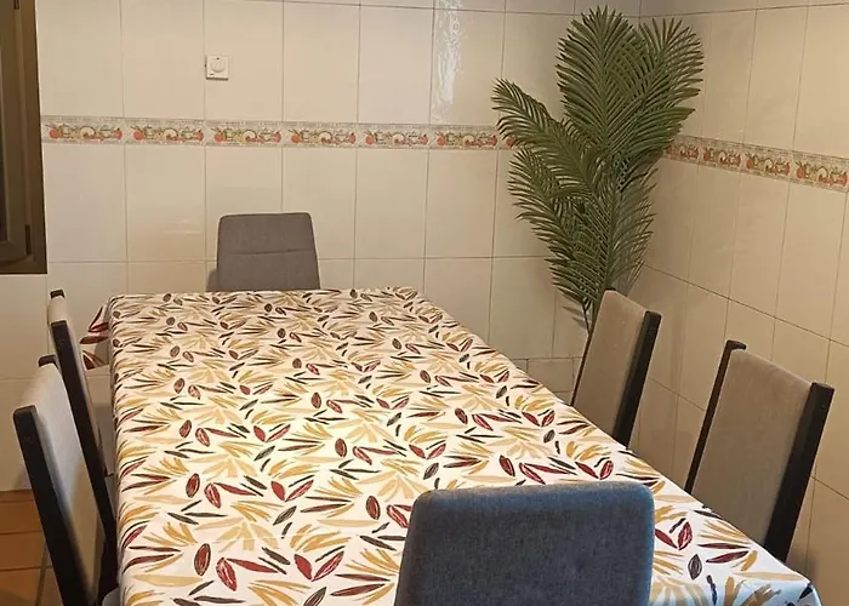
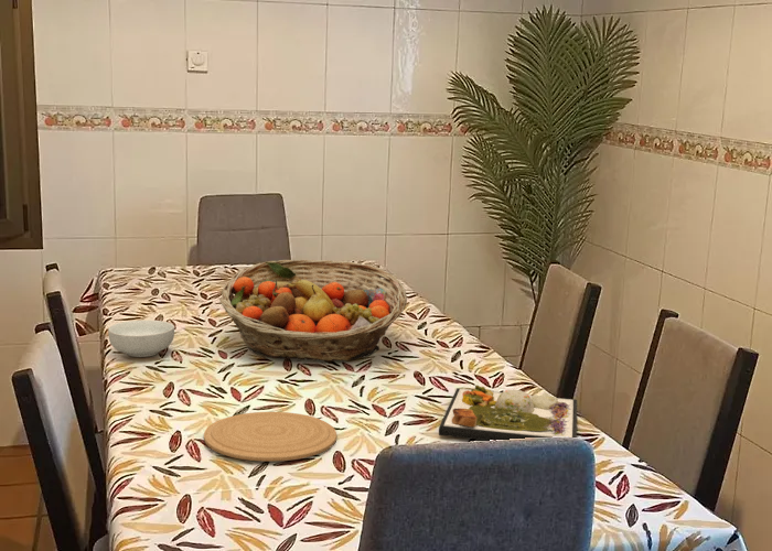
+ plate [203,411,337,463]
+ fruit basket [219,259,408,363]
+ dinner plate [438,385,578,442]
+ cereal bowl [107,320,175,358]
